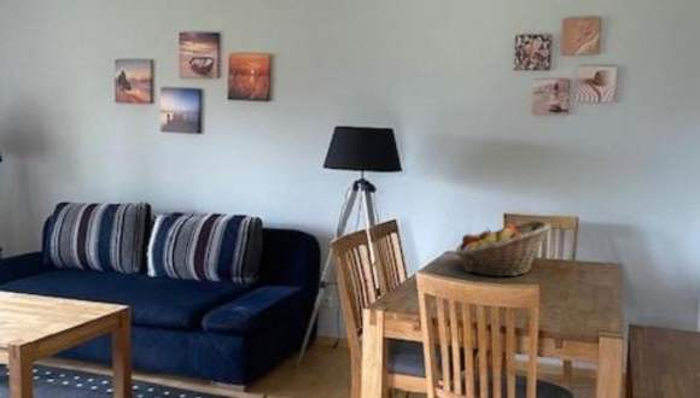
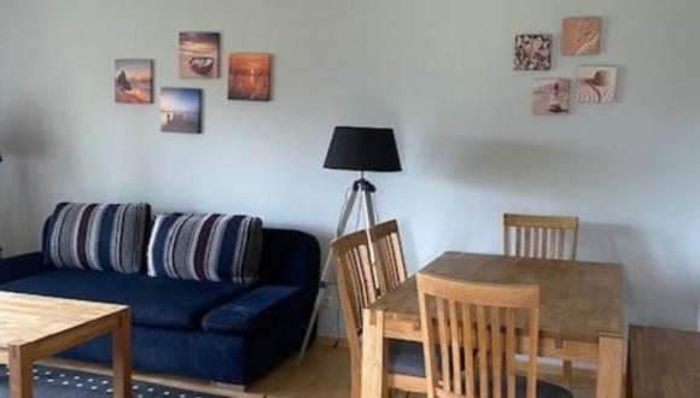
- fruit basket [455,220,553,279]
